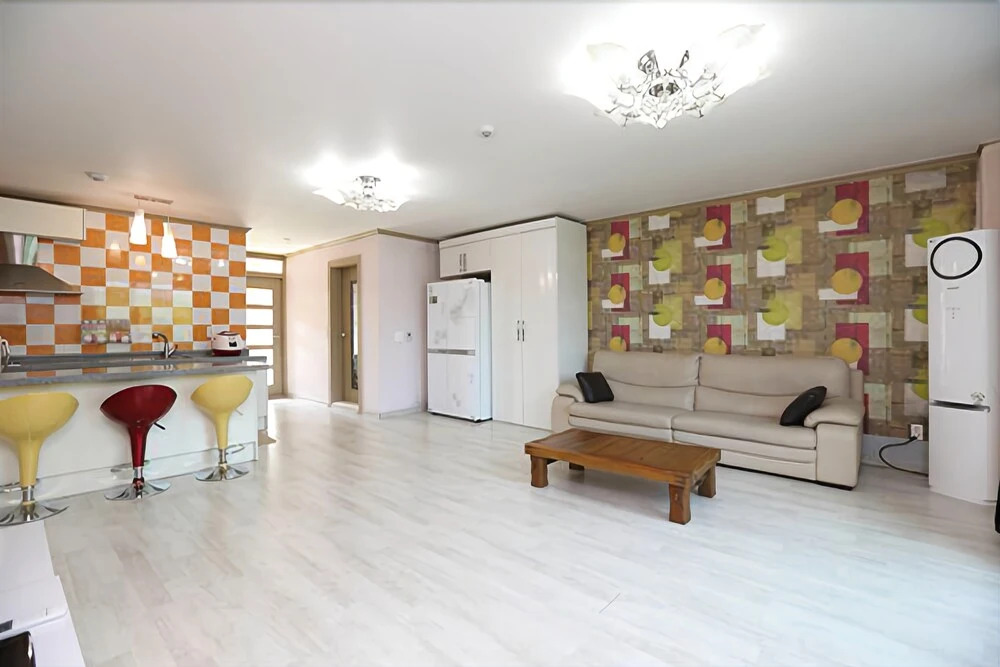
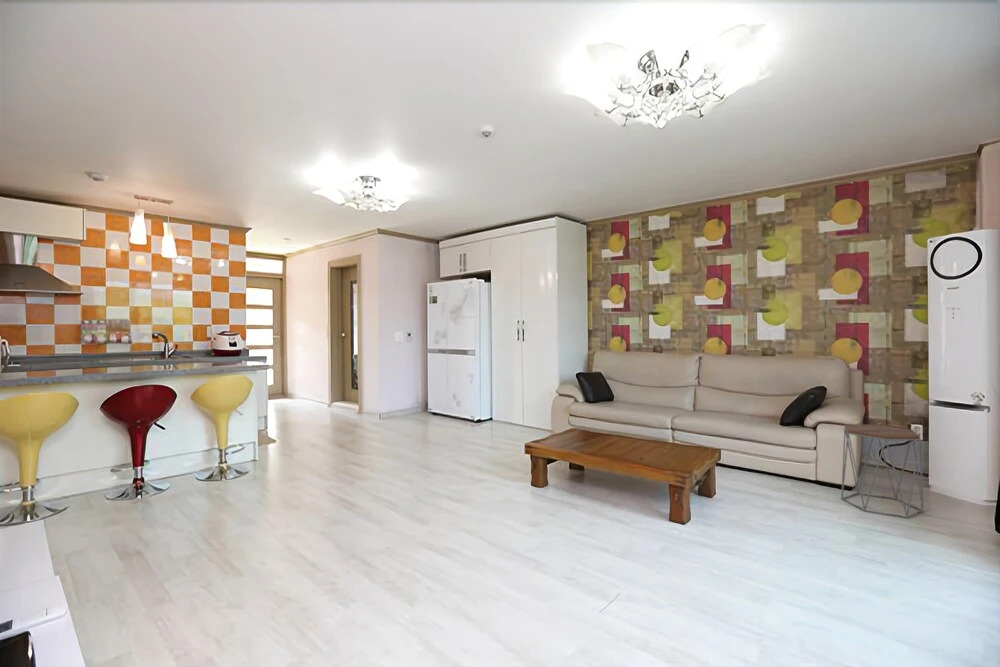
+ side table [840,423,925,519]
